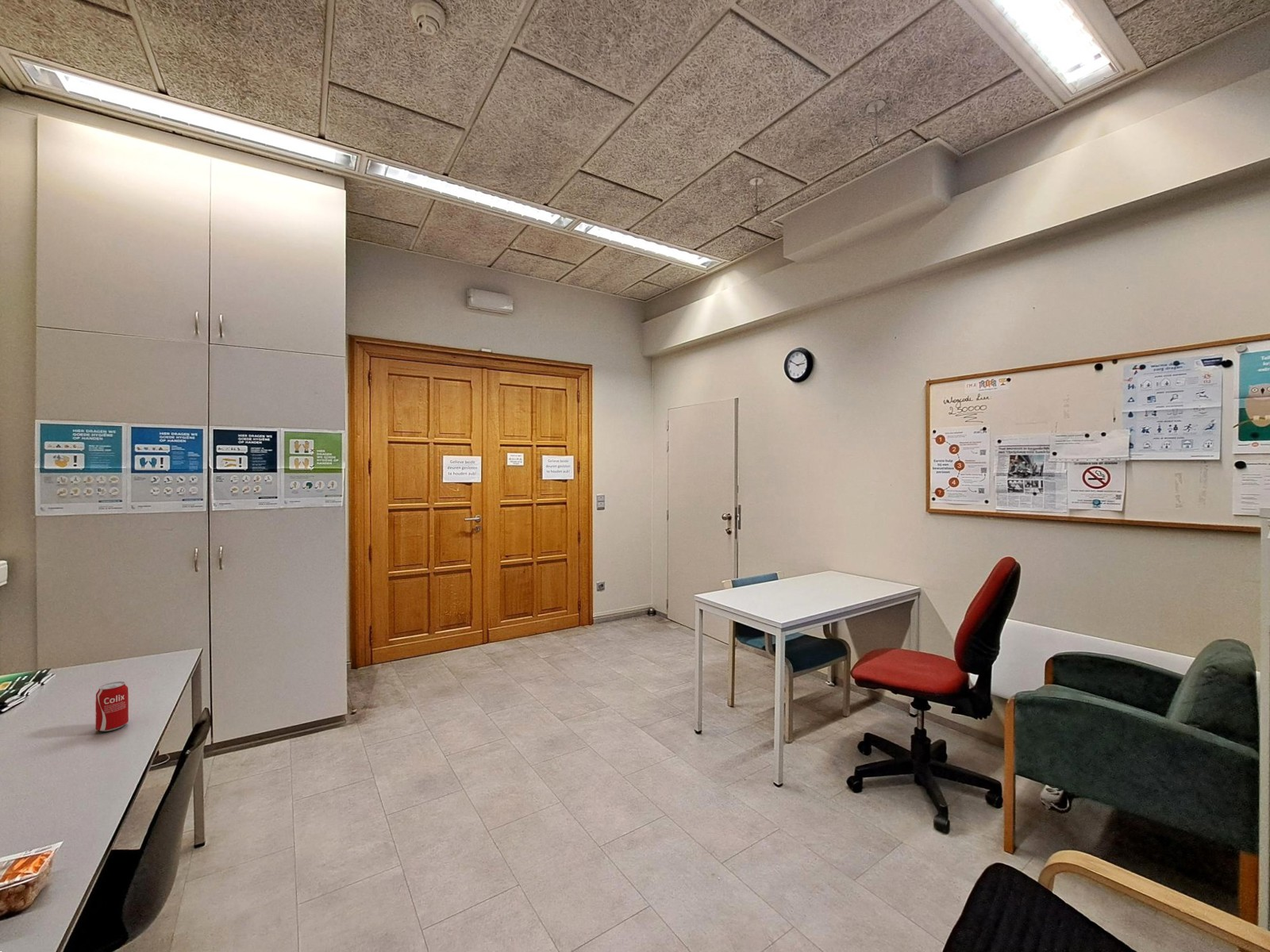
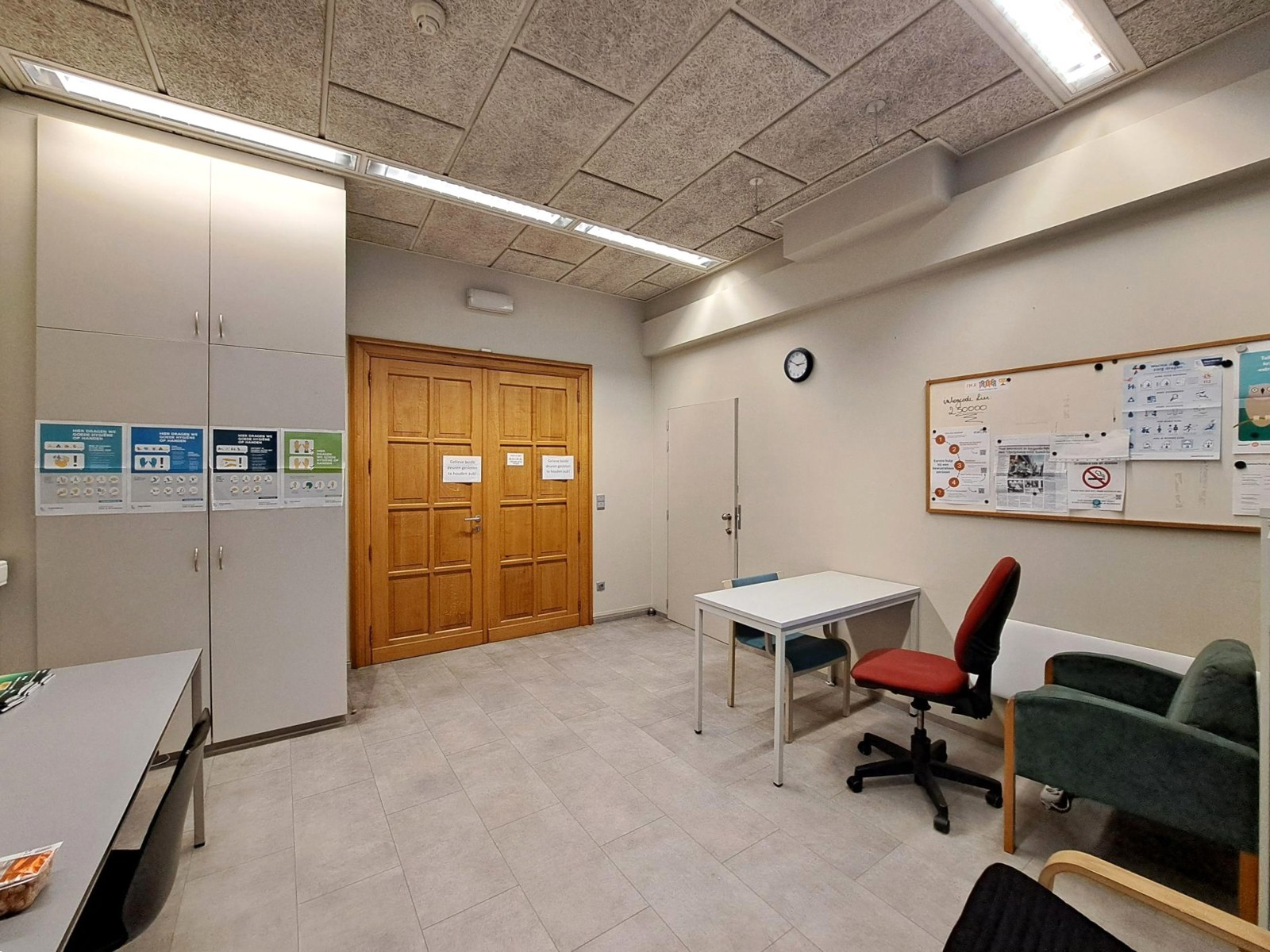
- beverage can [94,681,129,732]
